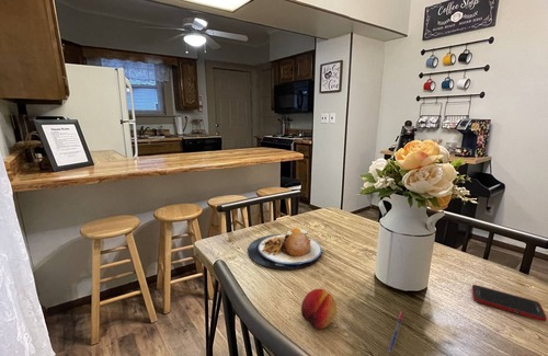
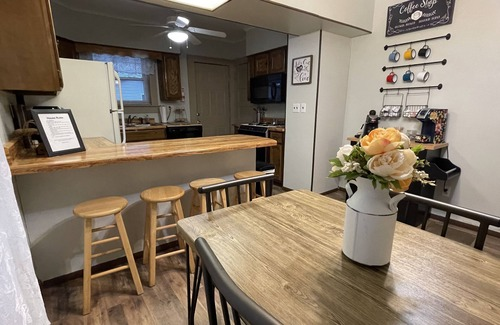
- pen [386,310,406,355]
- cell phone [471,284,548,322]
- fruit [300,288,338,330]
- plate [247,227,322,271]
